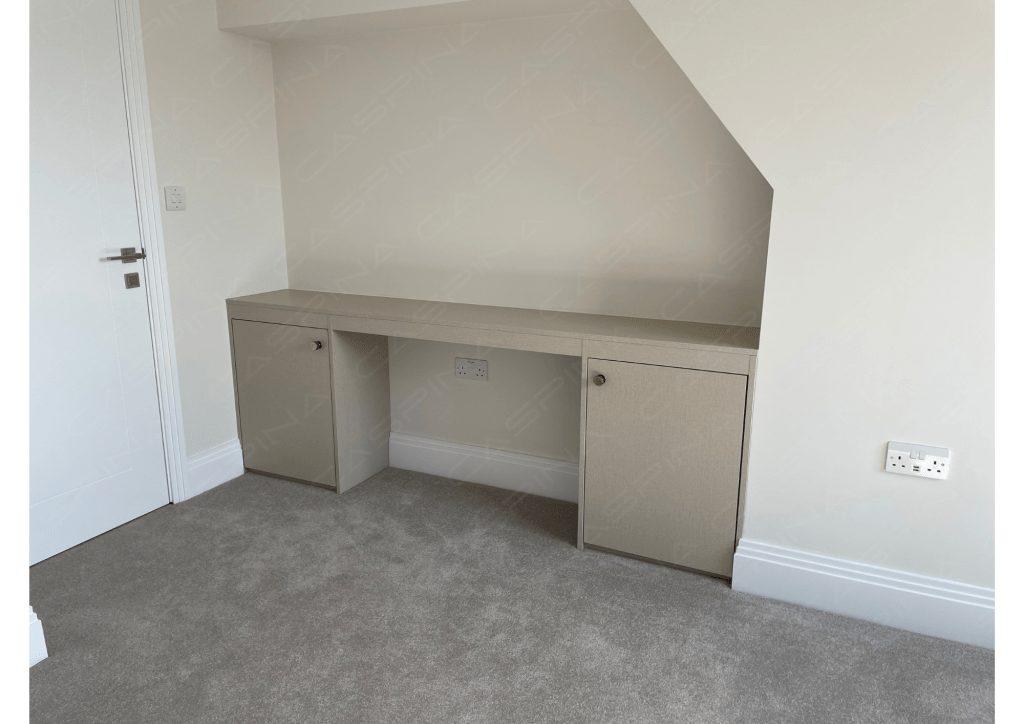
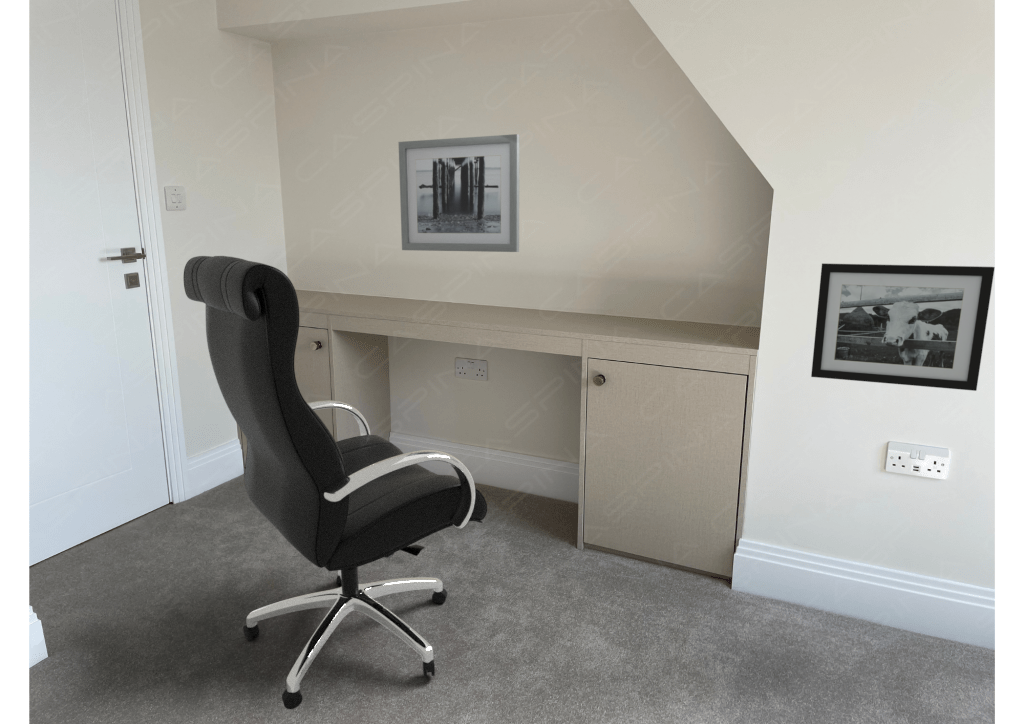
+ office chair [183,255,488,710]
+ picture frame [810,262,995,392]
+ wall art [398,133,520,253]
